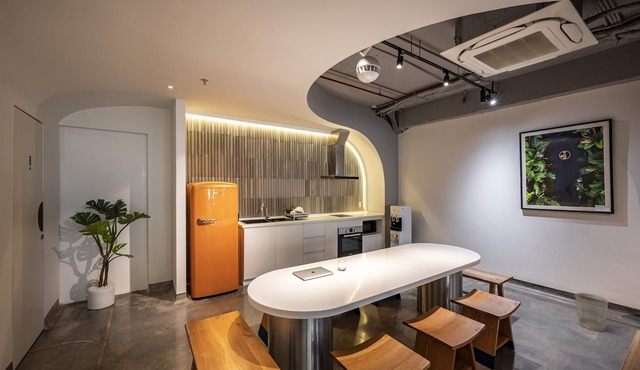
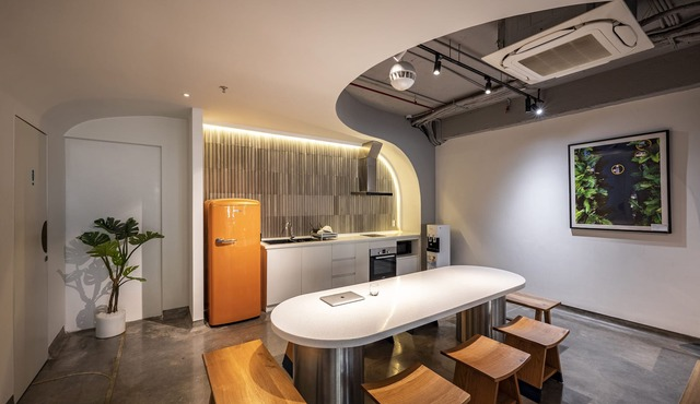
- wastebasket [574,292,609,332]
